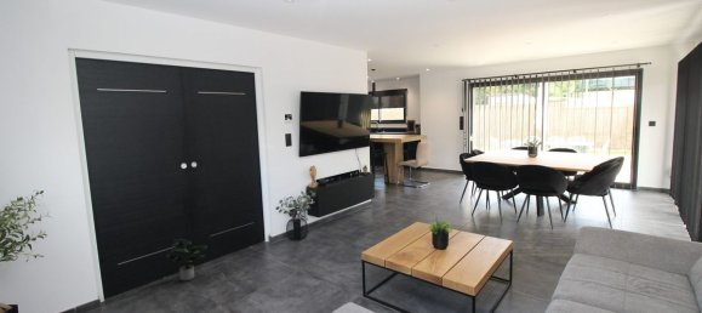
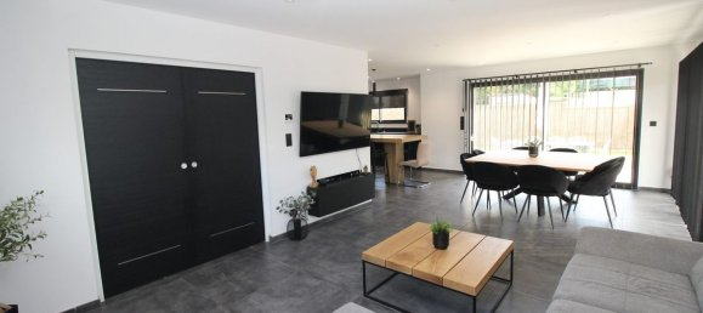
- potted plant [166,238,209,281]
